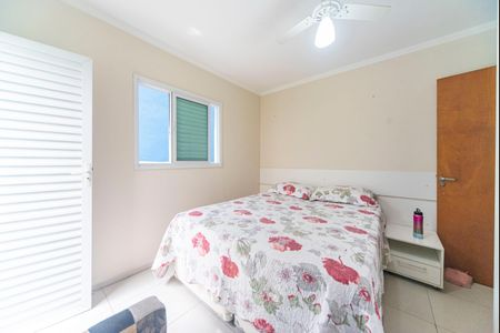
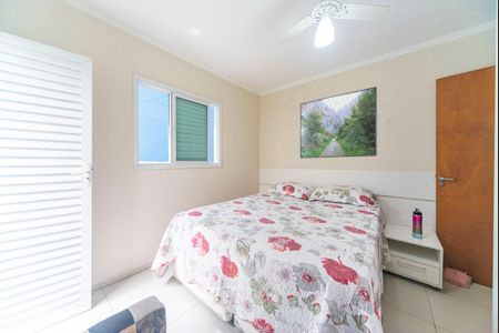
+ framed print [299,85,378,159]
